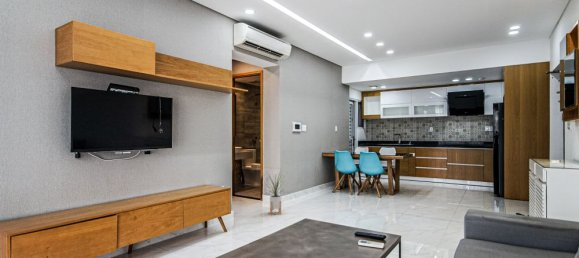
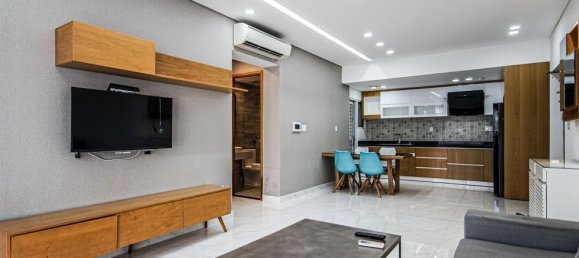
- house plant [263,168,288,216]
